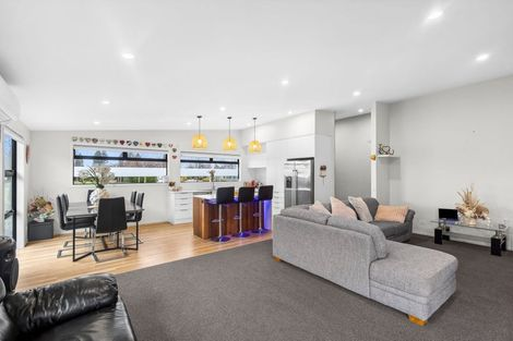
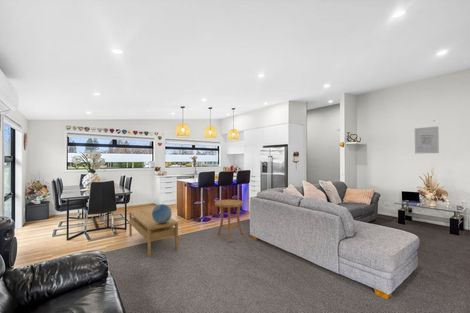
+ wall art [414,125,440,154]
+ decorative globe [152,203,173,223]
+ coffee table [128,207,179,258]
+ side table [214,199,244,243]
